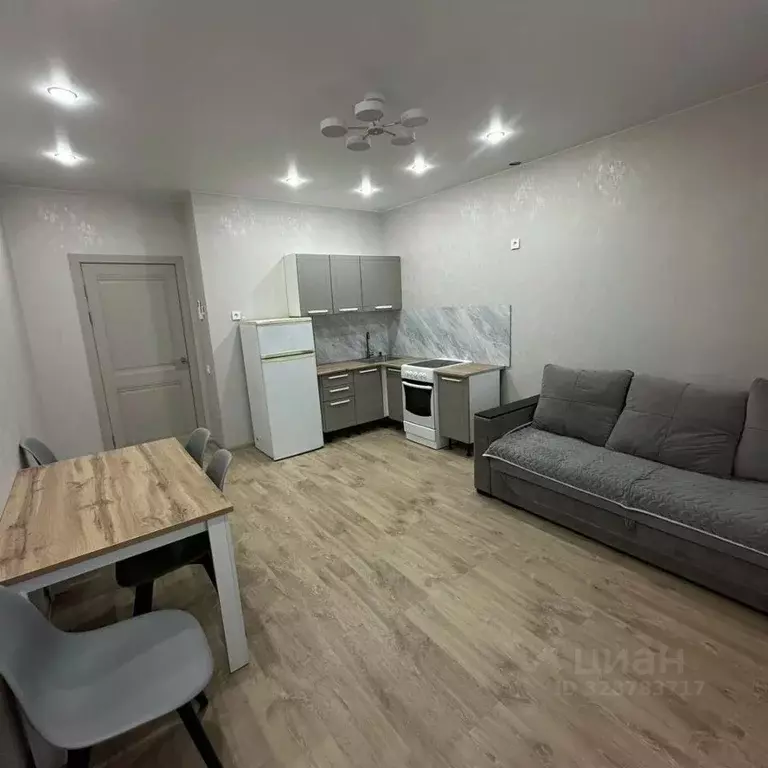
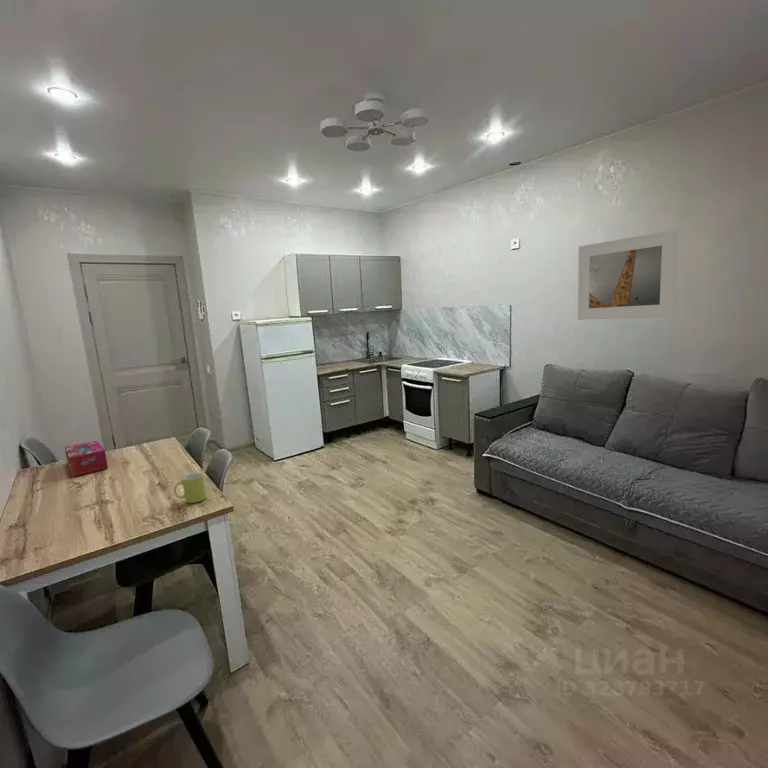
+ mug [173,472,207,504]
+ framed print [577,229,679,321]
+ tissue box [64,439,109,478]
